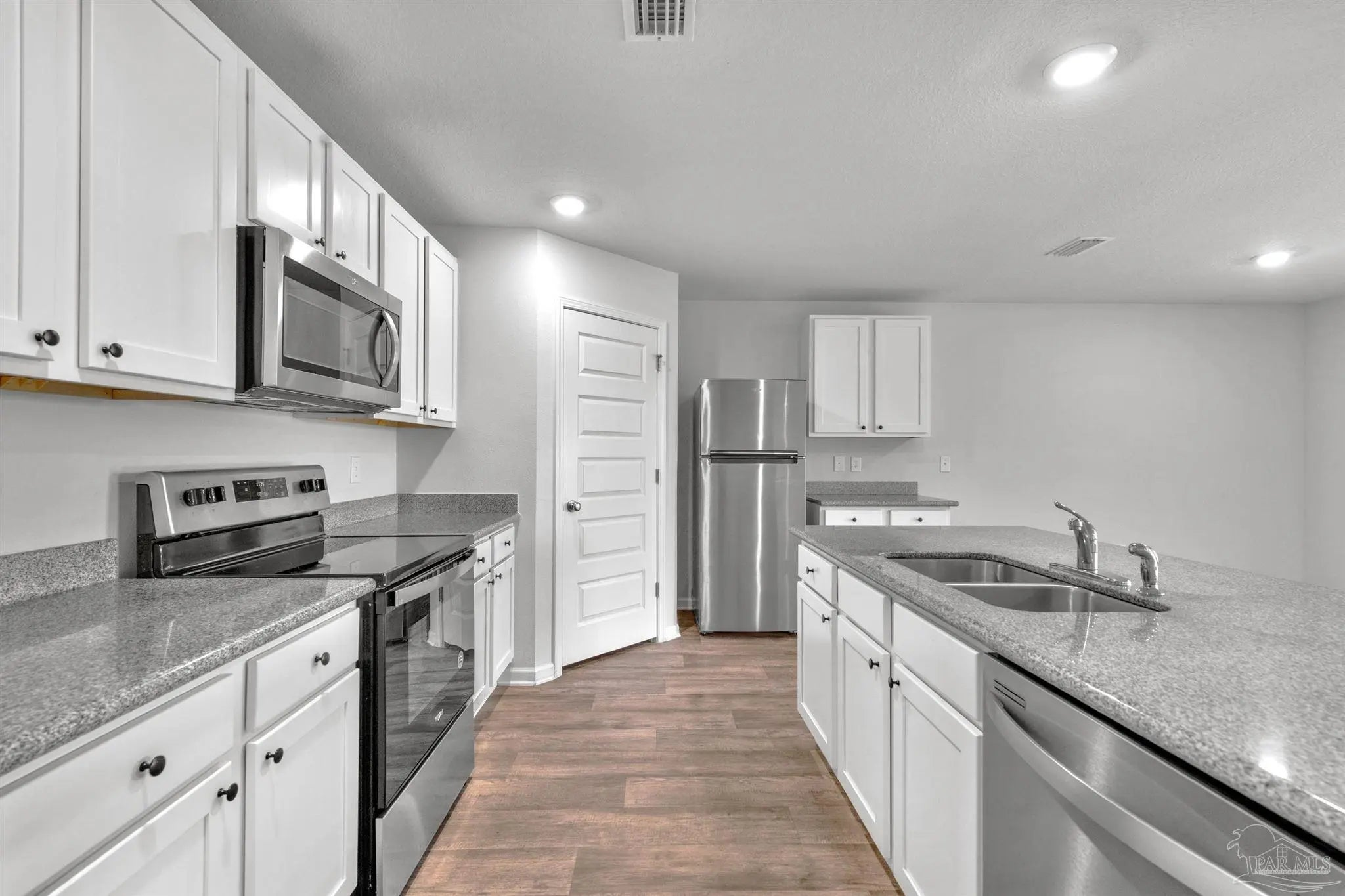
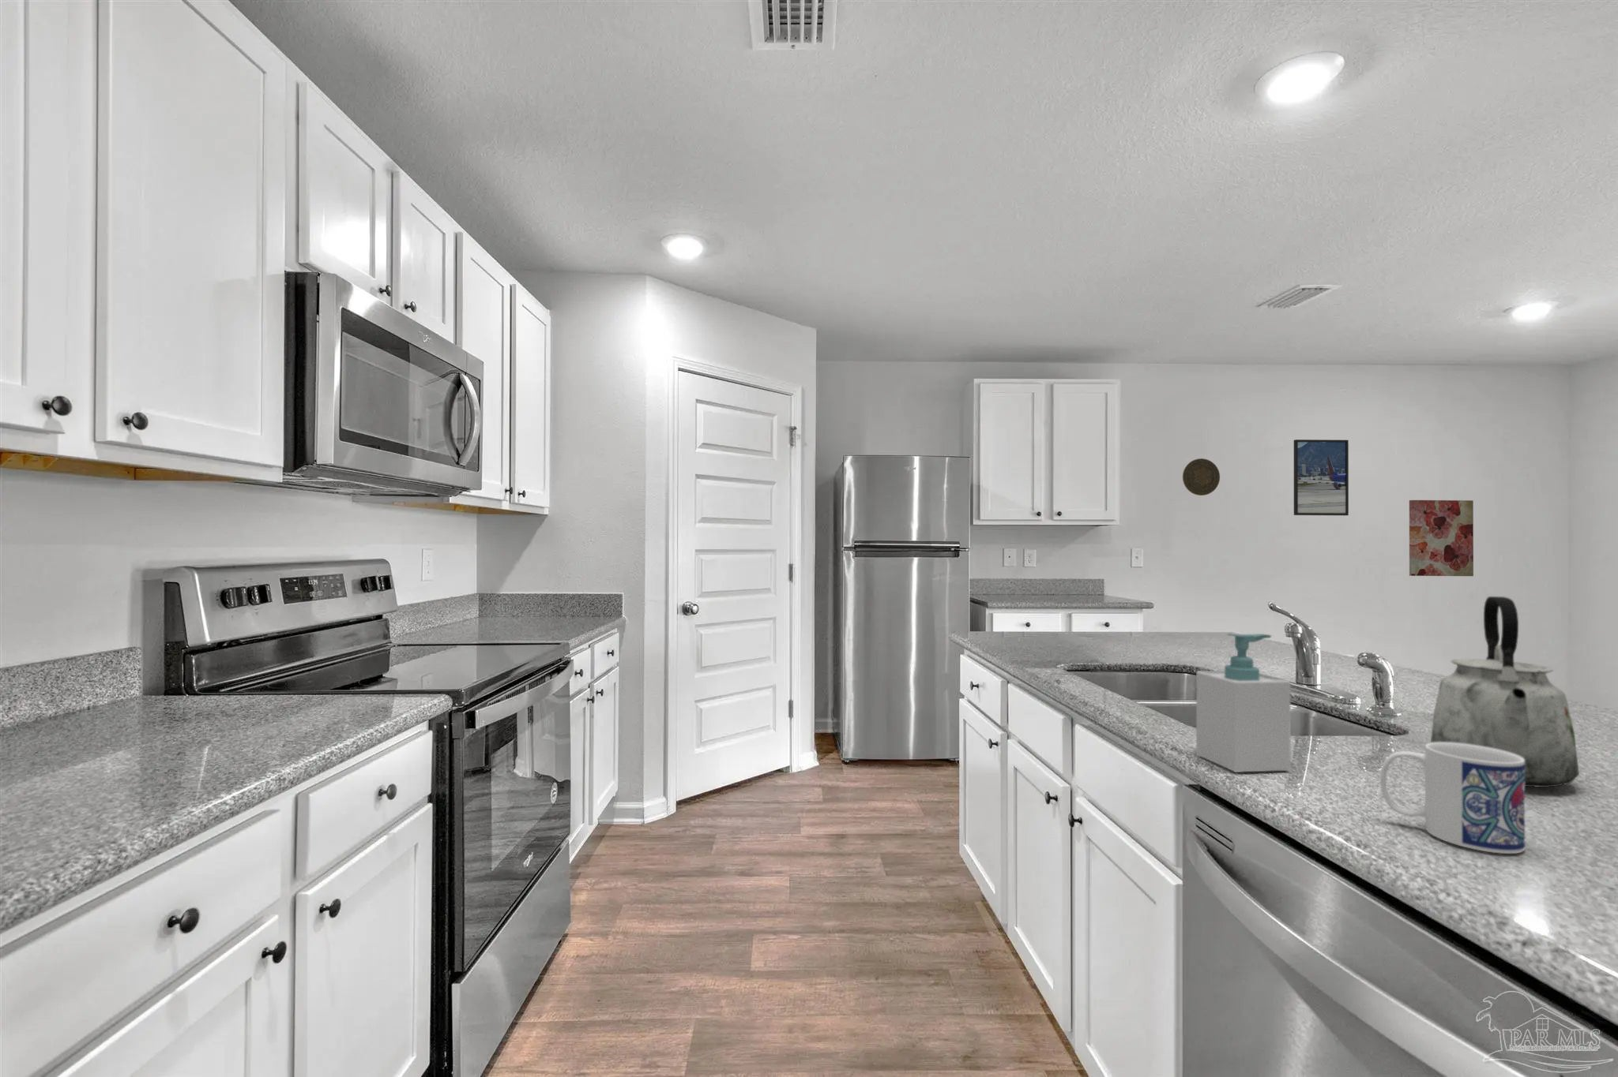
+ kettle [1430,596,1580,789]
+ mug [1380,743,1525,855]
+ decorative plate [1181,458,1221,496]
+ wall art [1409,500,1474,577]
+ soap bottle [1196,632,1291,773]
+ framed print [1293,439,1350,516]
